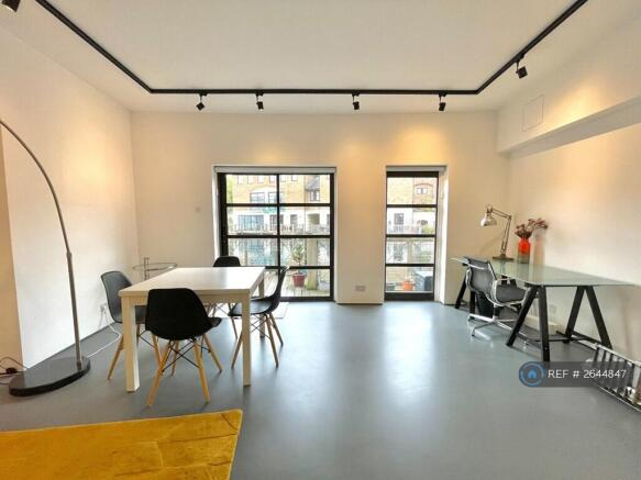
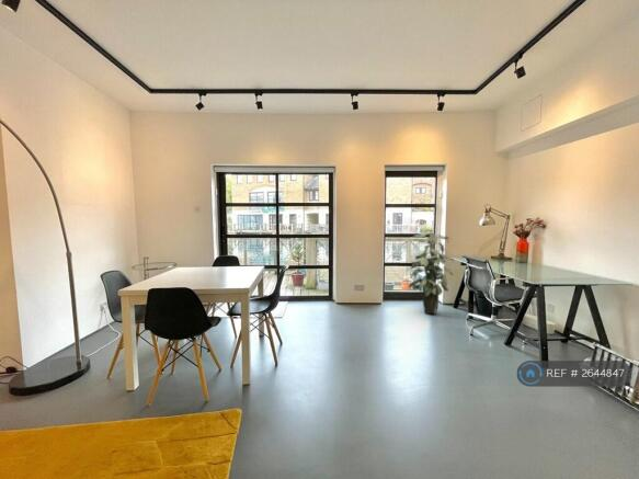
+ indoor plant [408,228,455,316]
